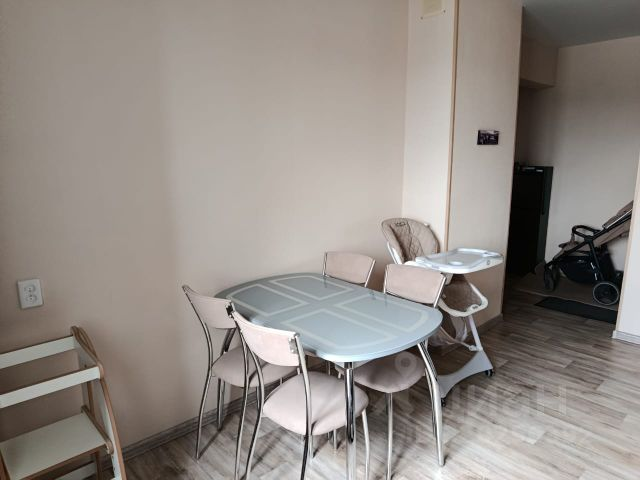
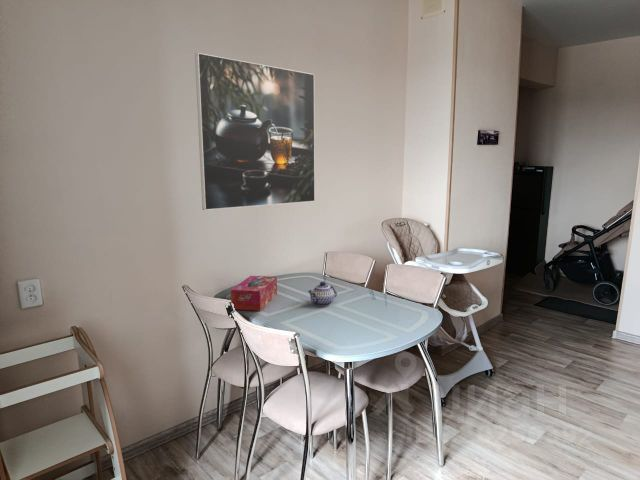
+ tissue box [230,275,278,312]
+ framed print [194,52,316,211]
+ teapot [307,281,338,307]
